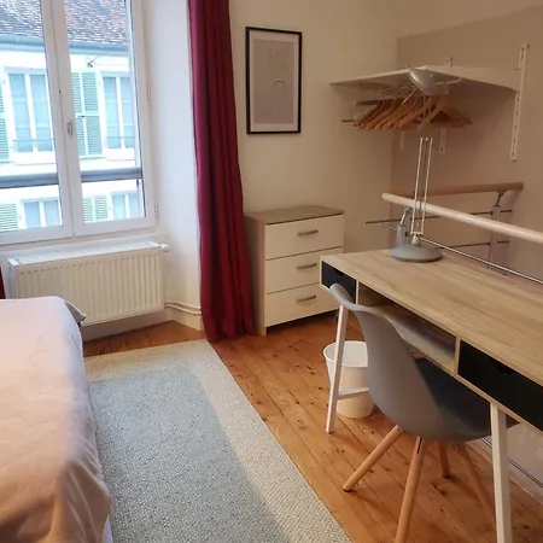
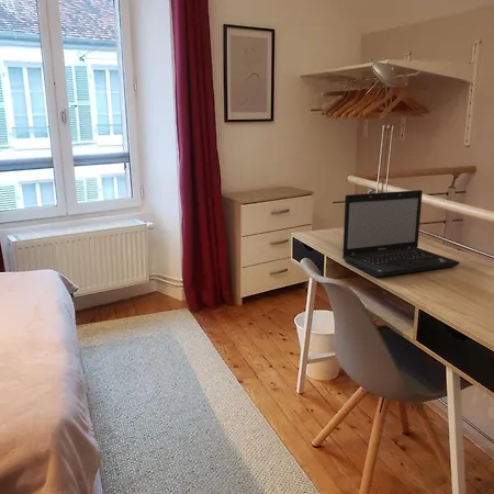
+ laptop [341,189,461,278]
